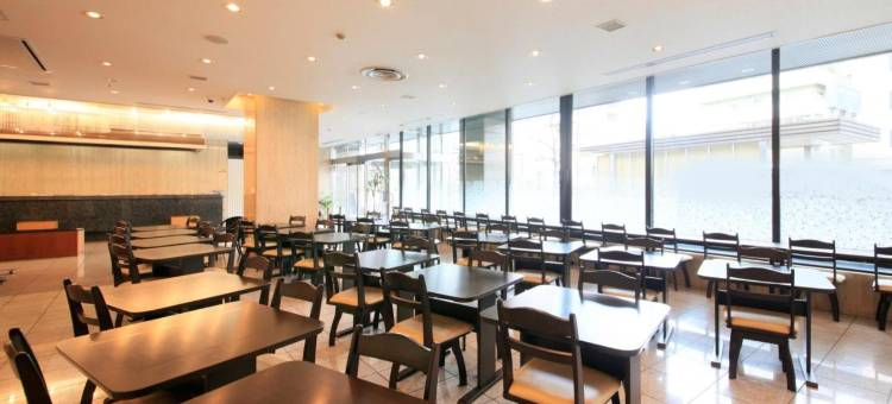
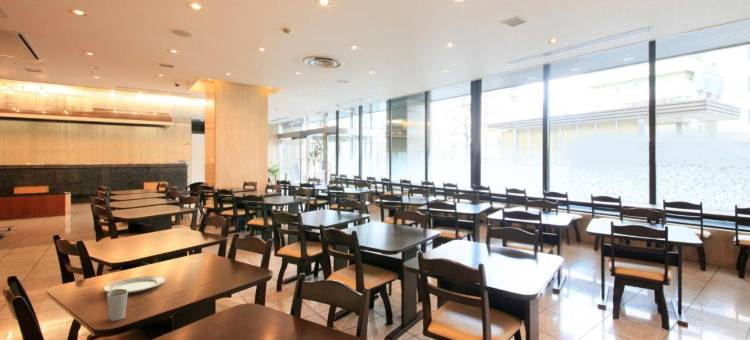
+ cup [106,288,129,322]
+ chinaware [103,275,166,294]
